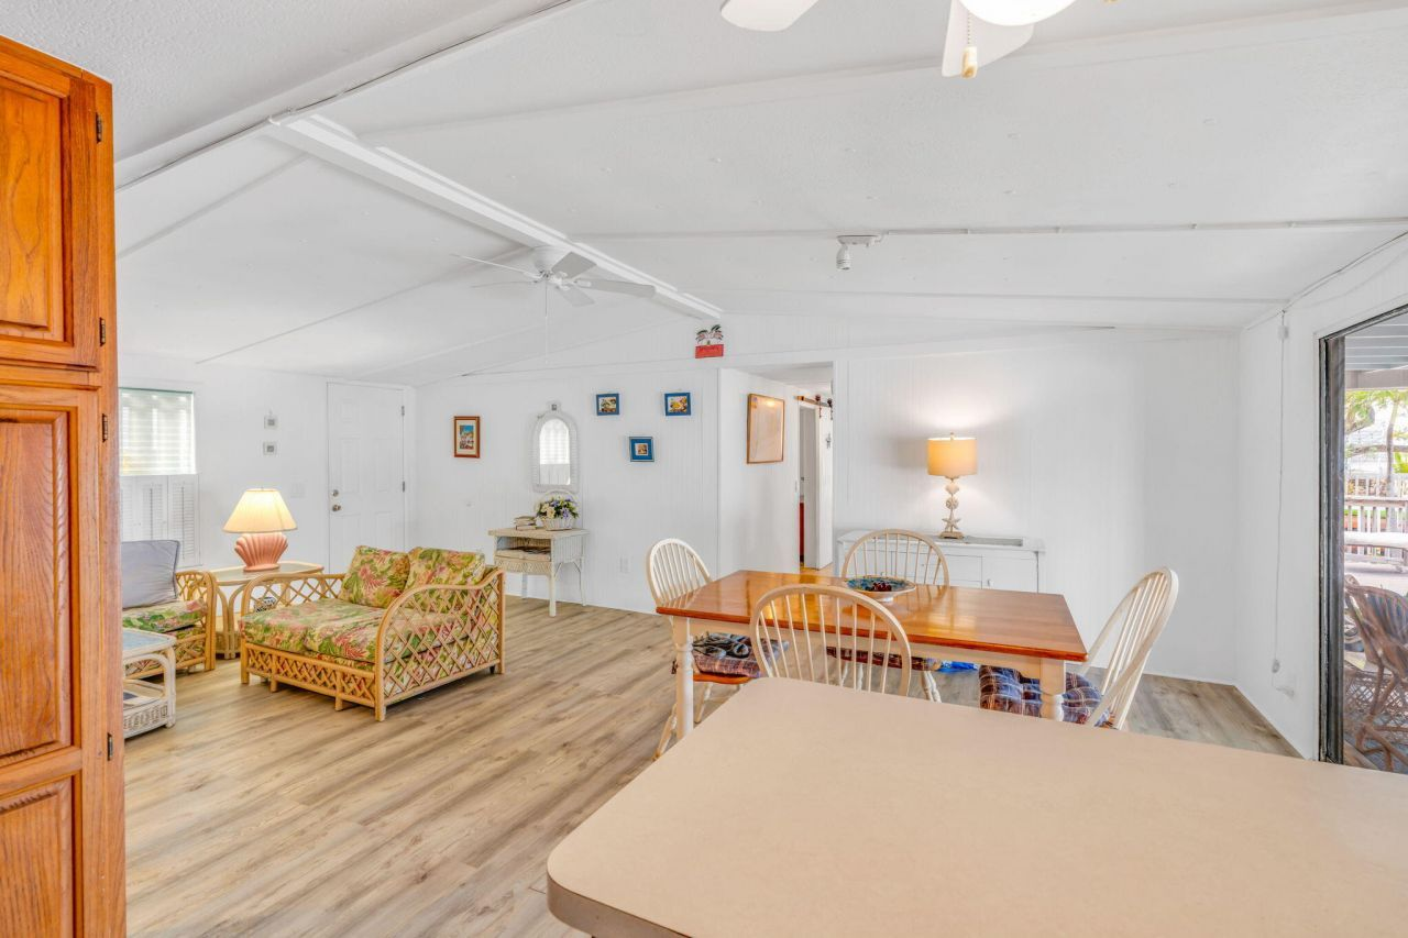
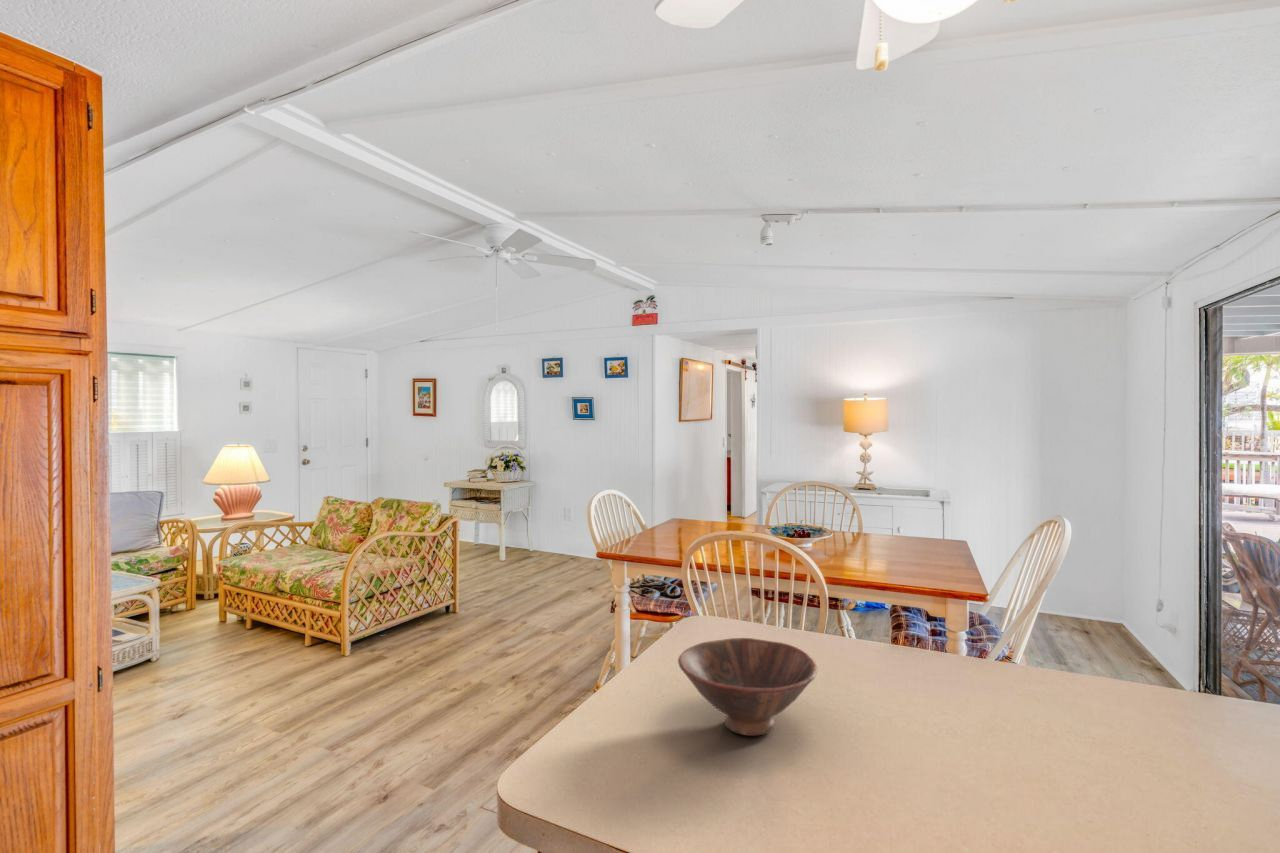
+ bowl [677,637,819,737]
